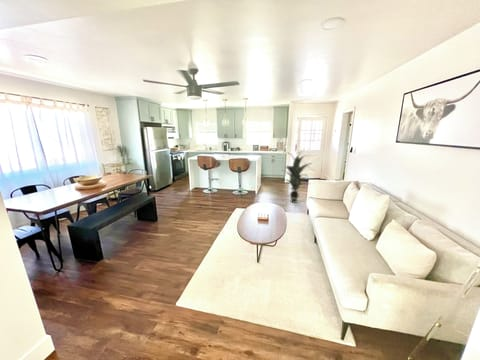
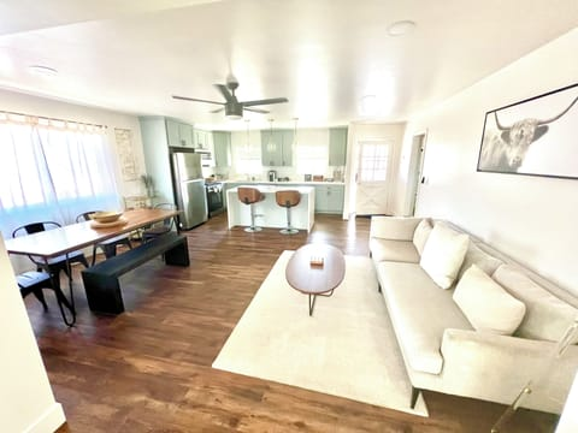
- indoor plant [281,149,311,204]
